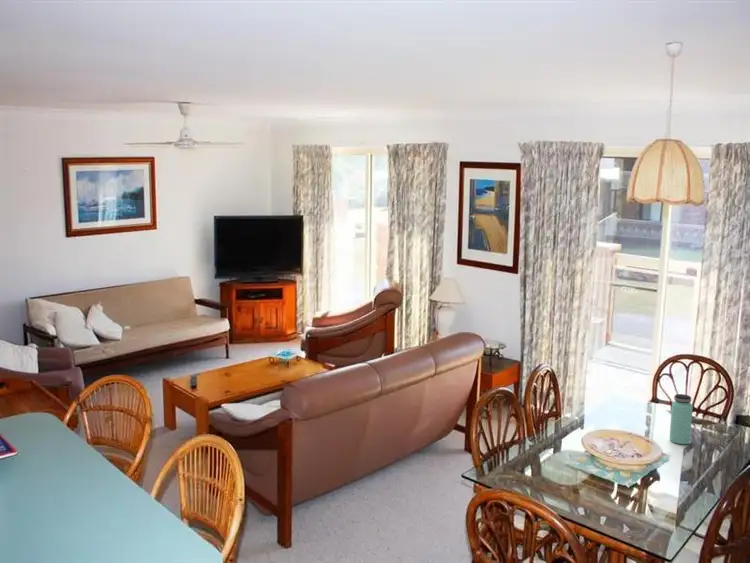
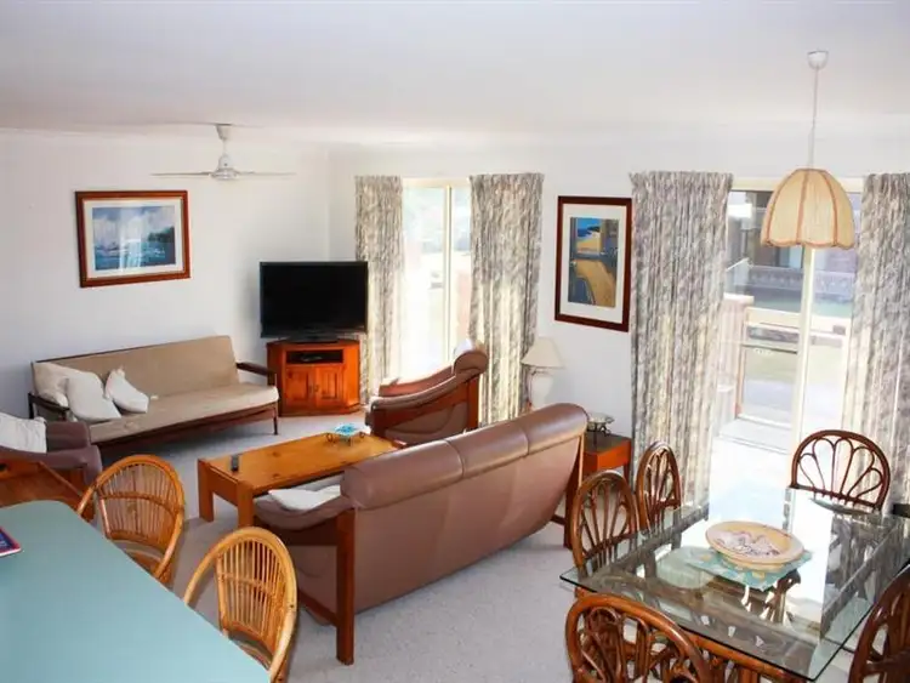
- bottle [669,393,694,445]
